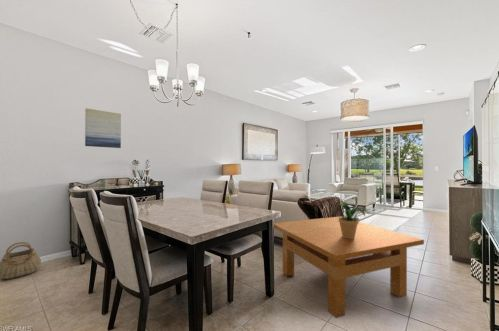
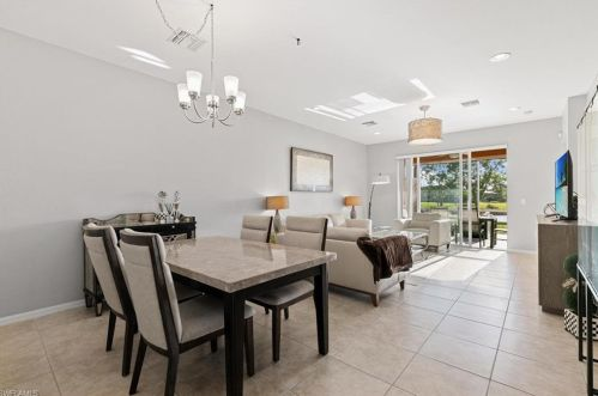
- potted plant [331,201,371,238]
- table [273,216,425,319]
- wall art [84,107,122,149]
- basket [0,241,42,280]
